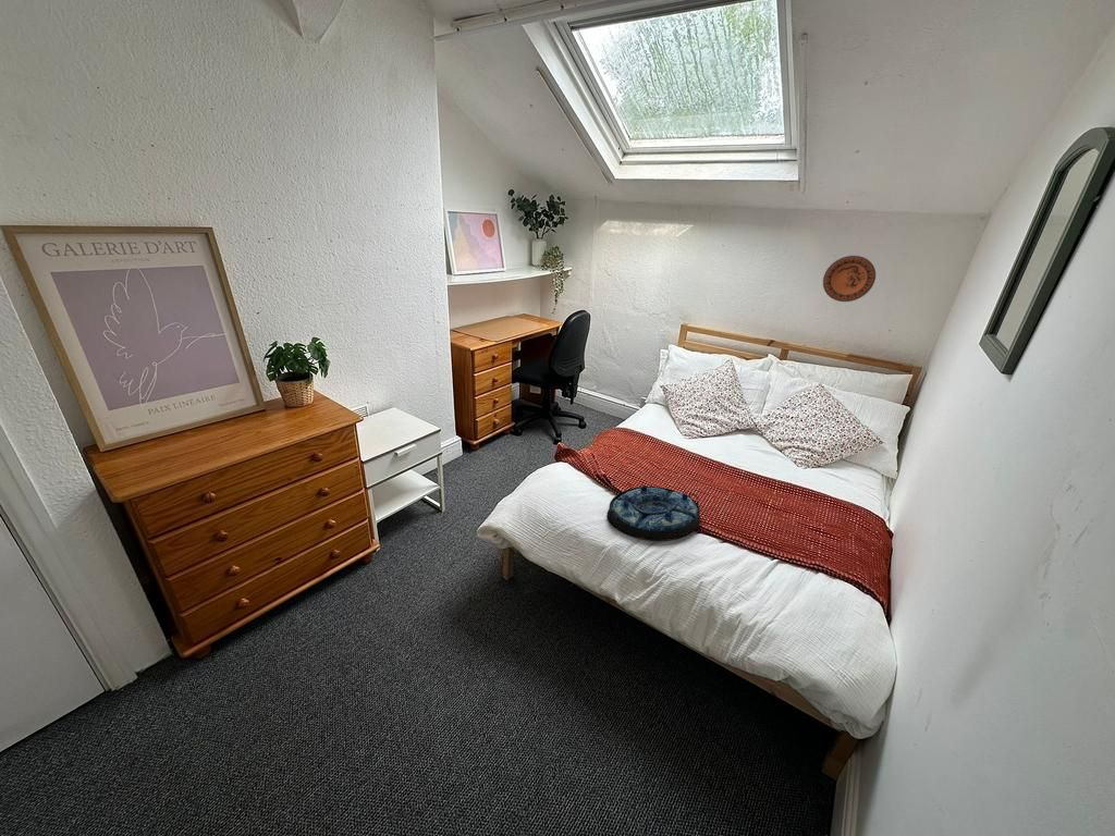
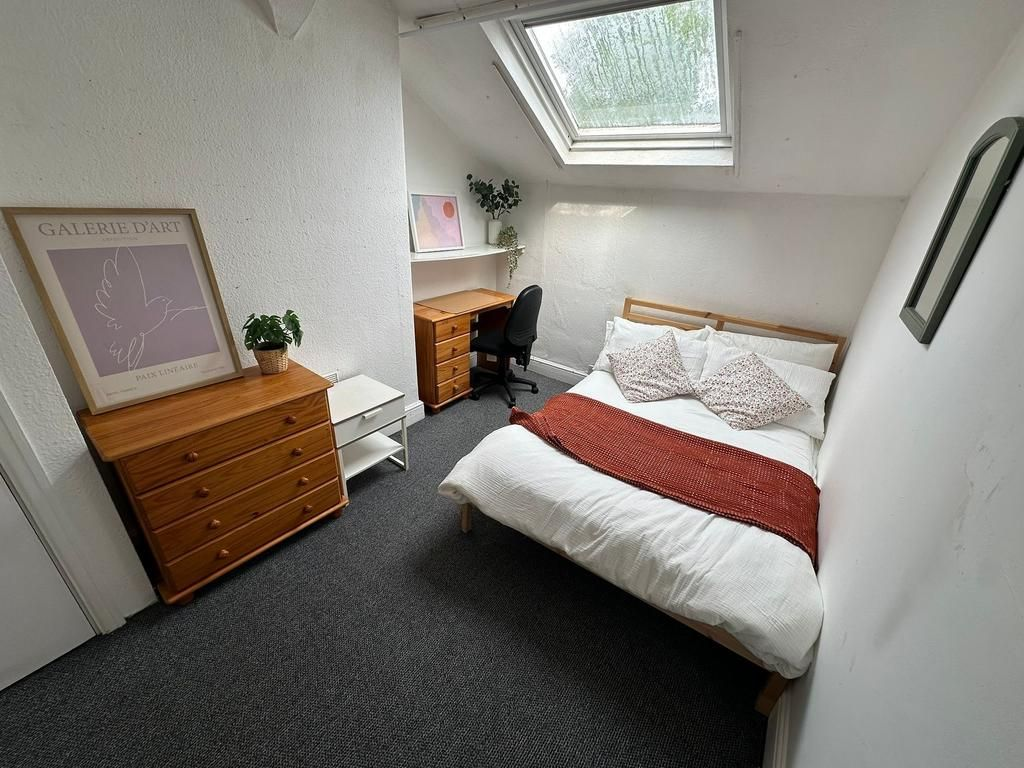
- decorative plate [822,255,877,303]
- serving tray [605,484,701,542]
